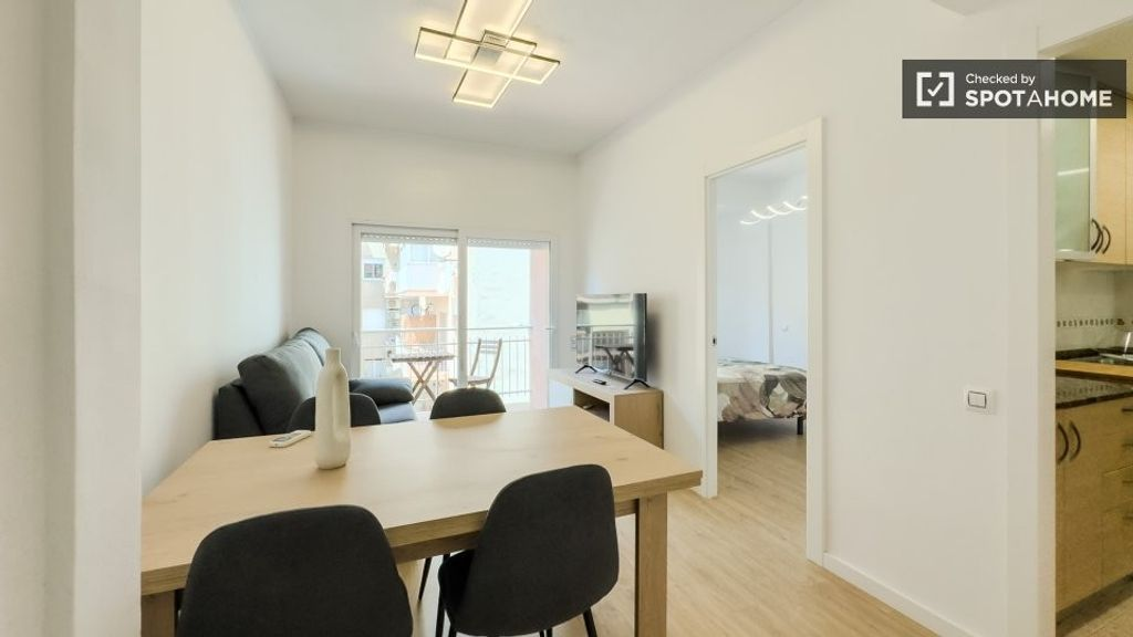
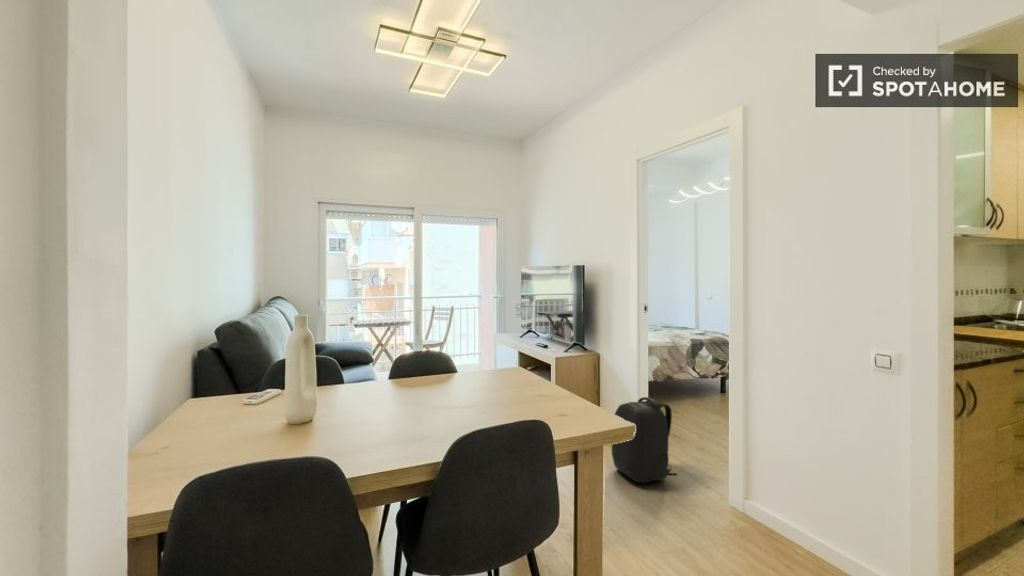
+ backpack [611,396,677,484]
